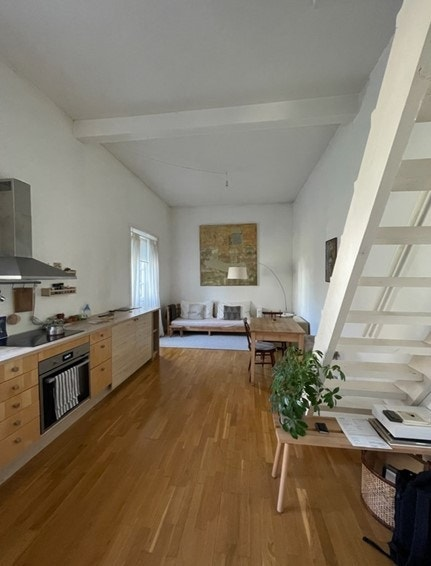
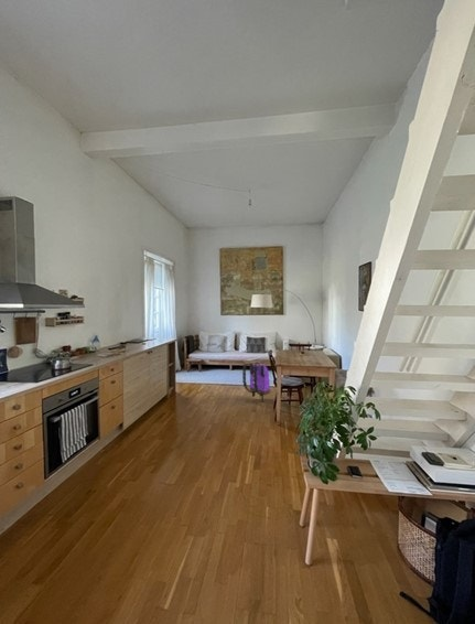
+ backpack [241,362,271,402]
